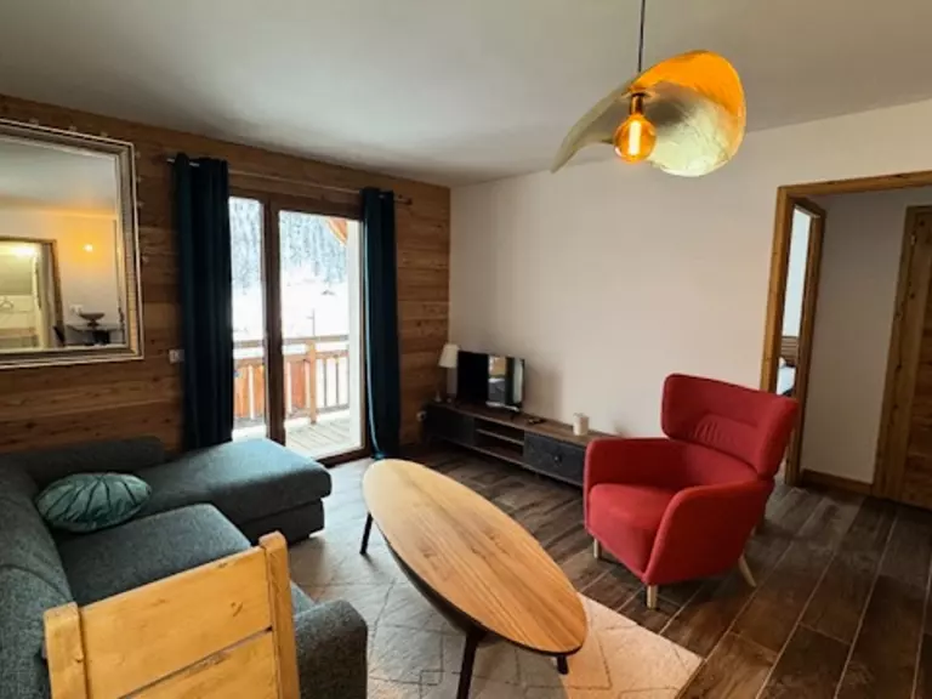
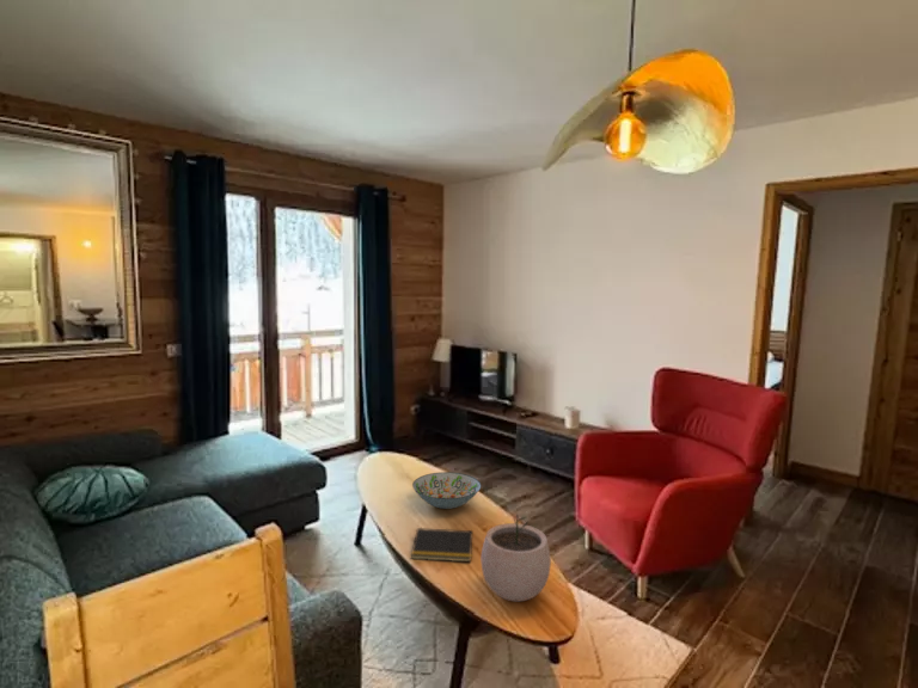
+ decorative bowl [411,471,482,510]
+ notepad [410,527,473,563]
+ plant pot [481,512,552,602]
